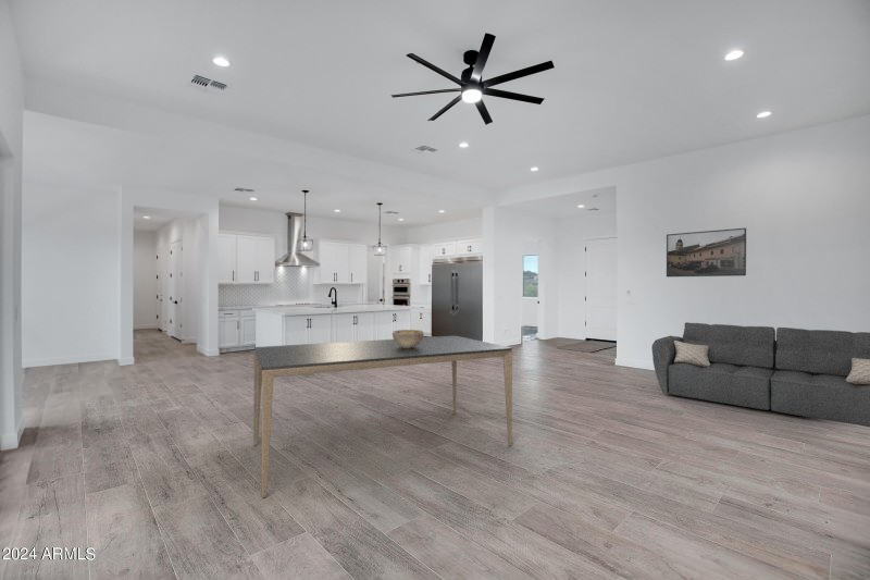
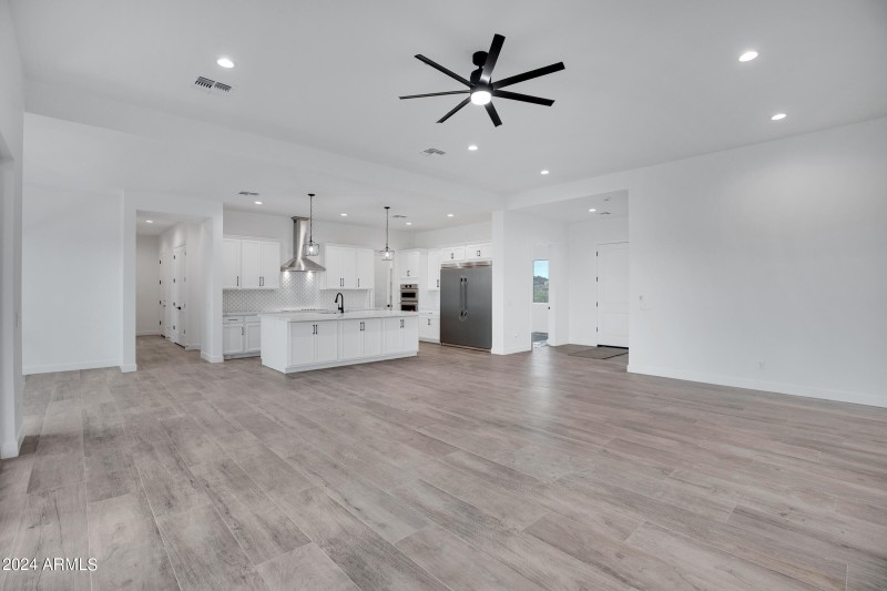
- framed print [666,227,747,277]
- decorative bowl [391,329,424,348]
- sofa [651,321,870,428]
- dining table [253,335,513,499]
